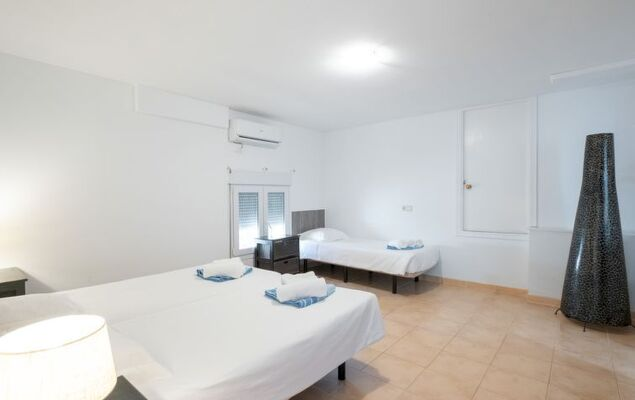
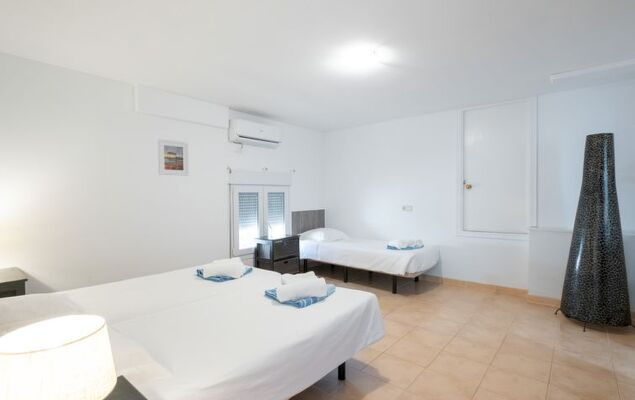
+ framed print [157,138,190,177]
